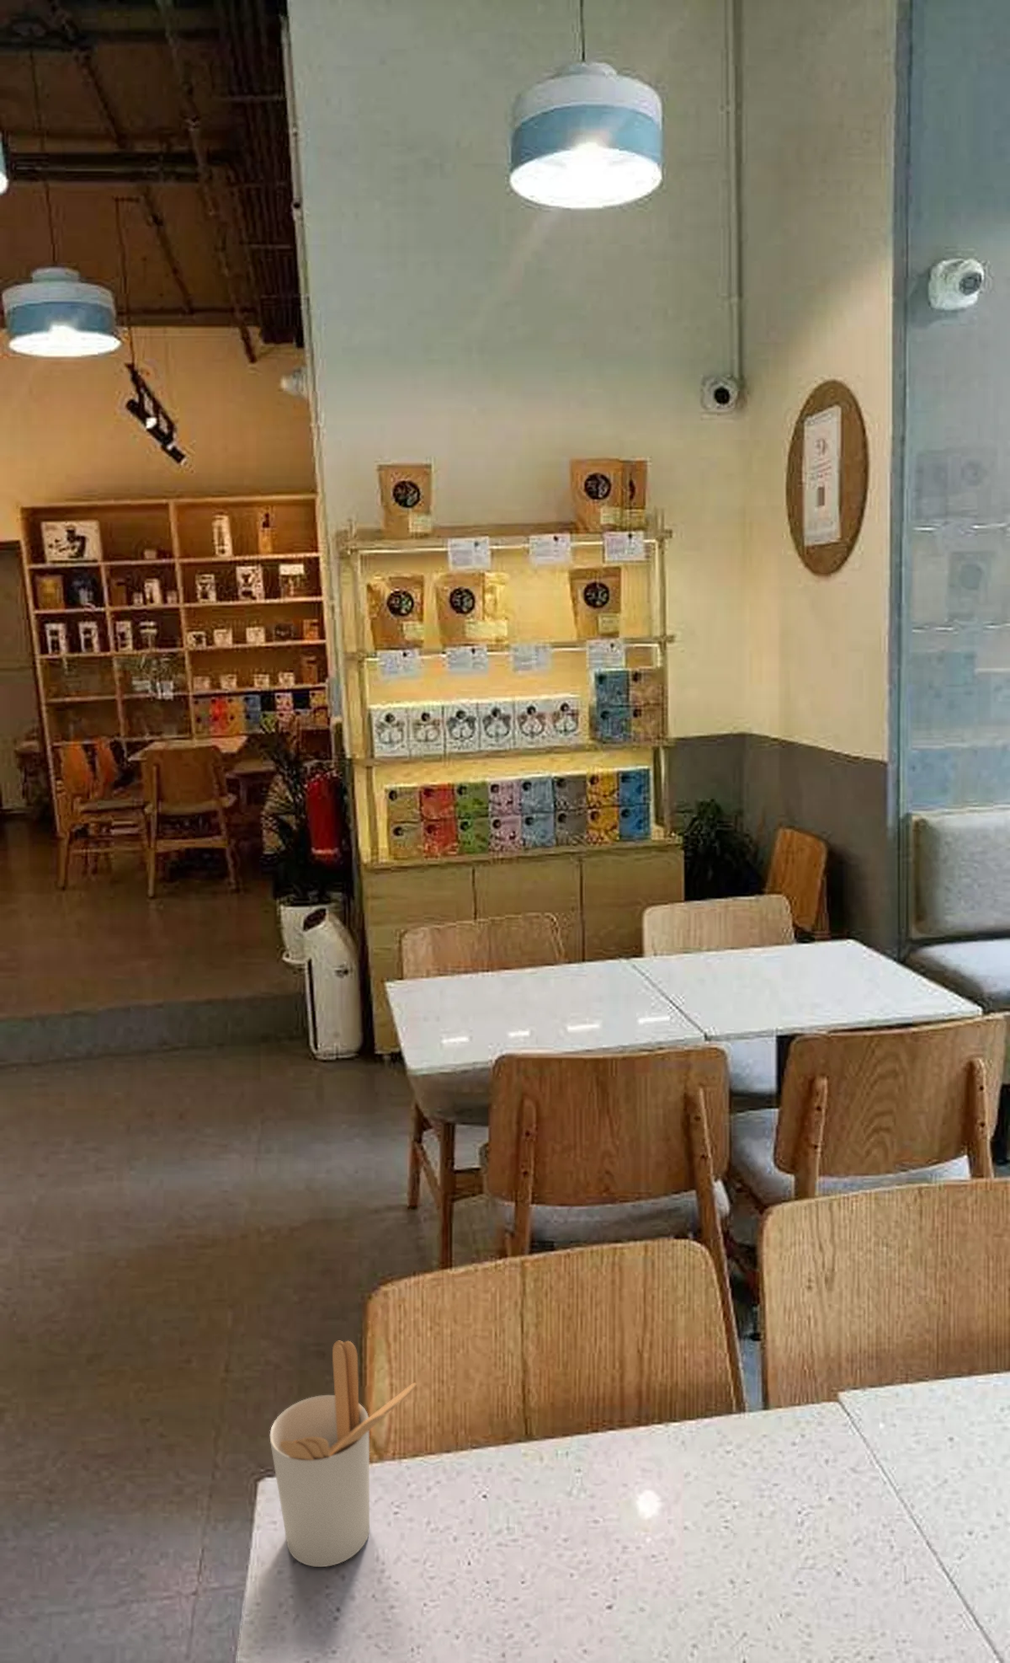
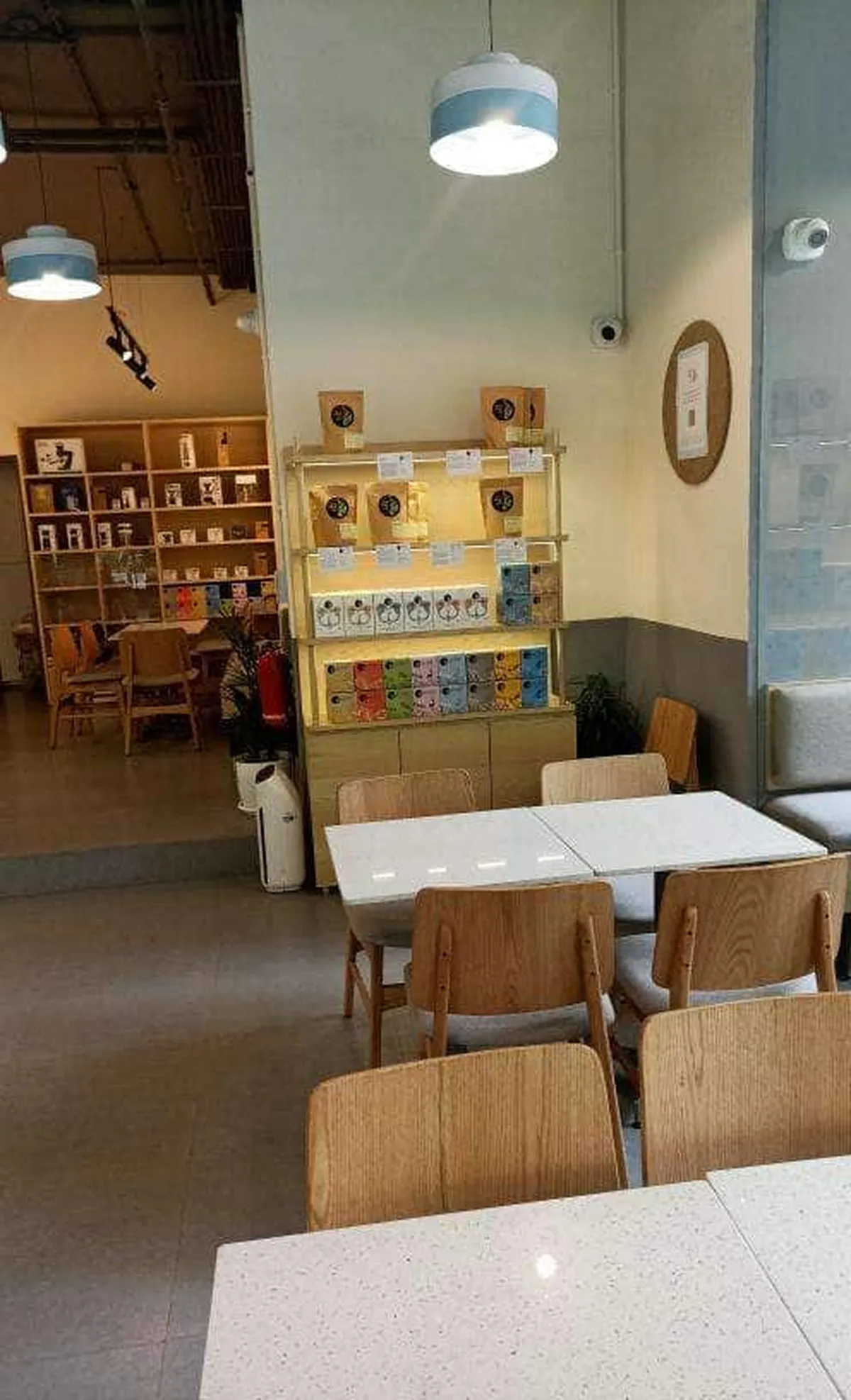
- utensil holder [268,1340,417,1568]
